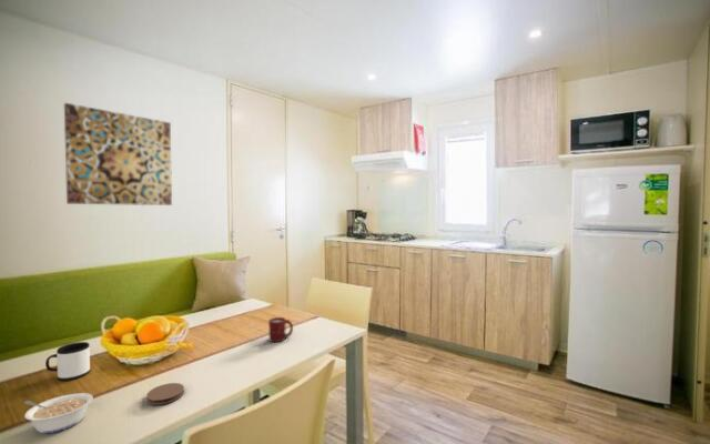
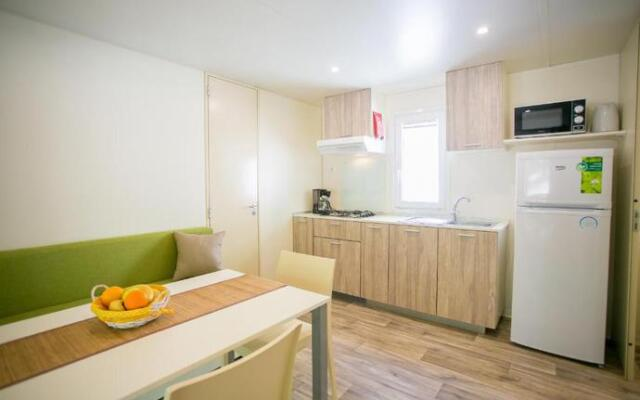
- cup [267,316,294,343]
- legume [23,392,94,434]
- mug [44,341,91,382]
- wall art [63,102,173,206]
- coaster [145,382,185,406]
